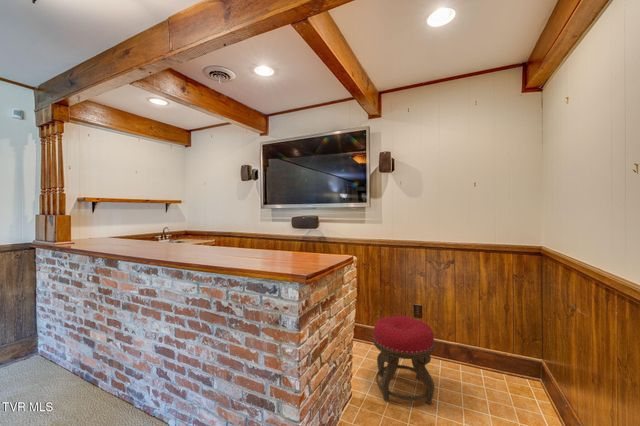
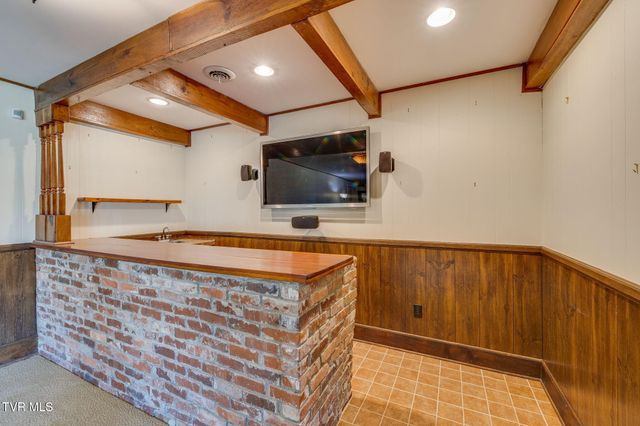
- stool [372,315,435,405]
